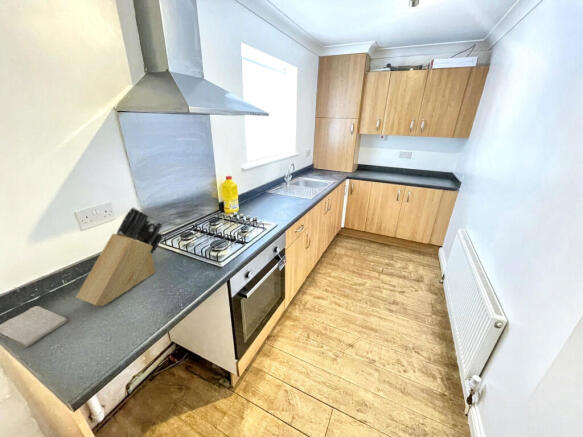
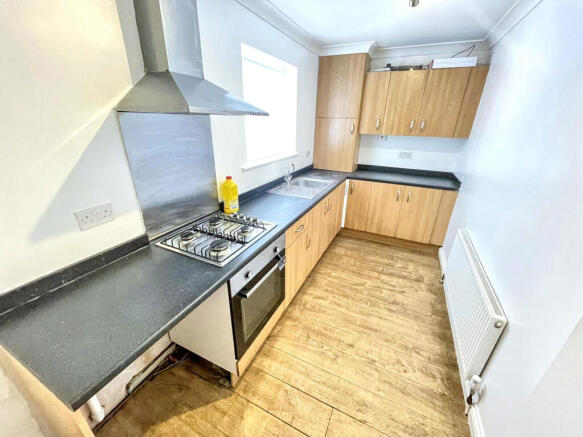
- washcloth [0,305,69,348]
- knife block [75,206,165,307]
